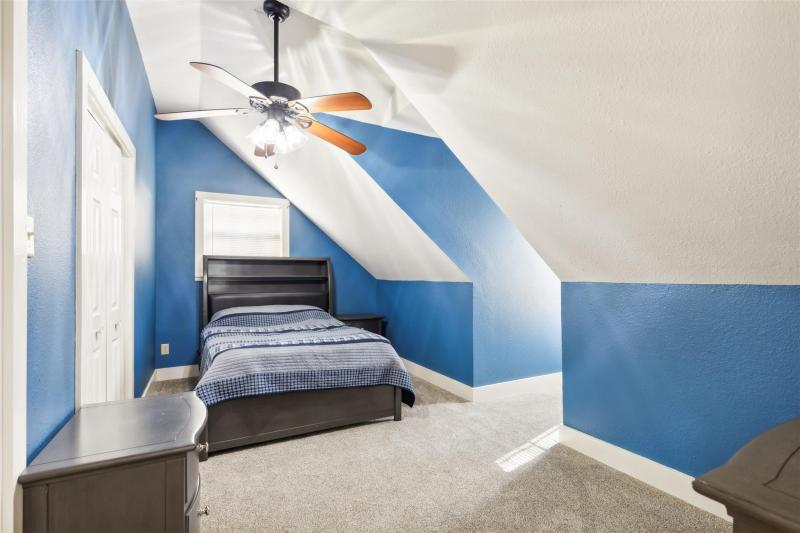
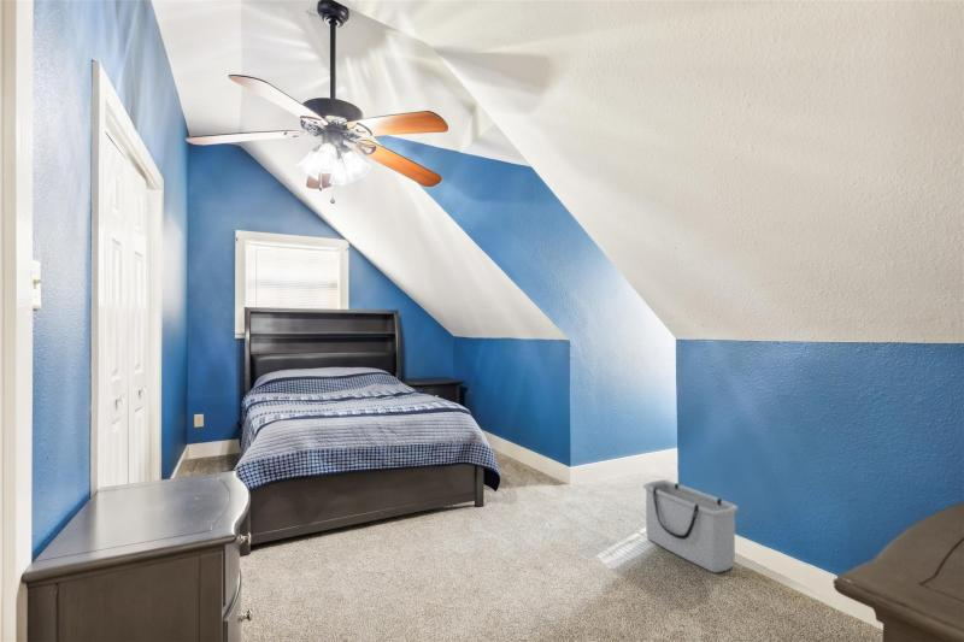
+ storage bin [642,478,740,573]
